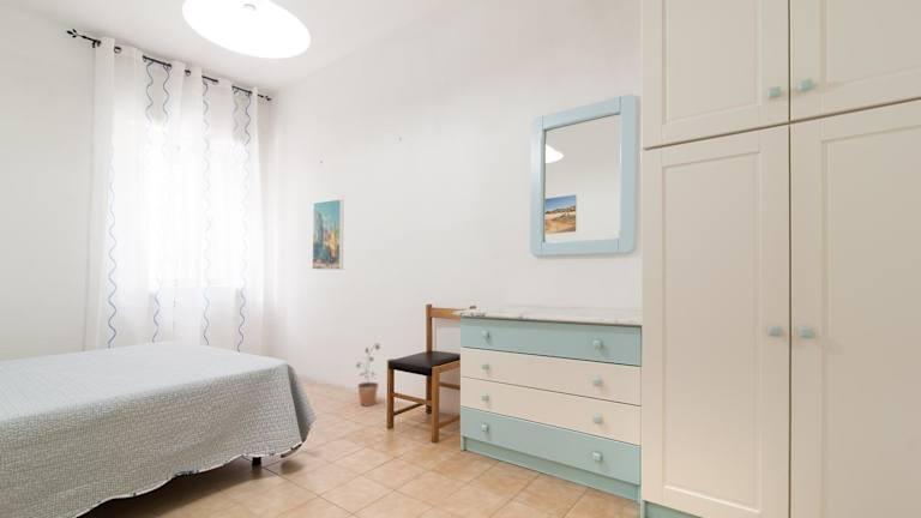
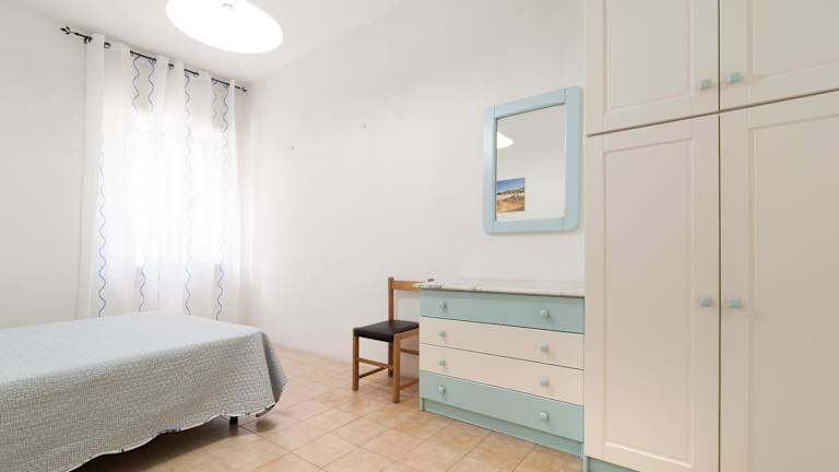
- potted plant [356,343,380,408]
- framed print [311,198,345,271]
